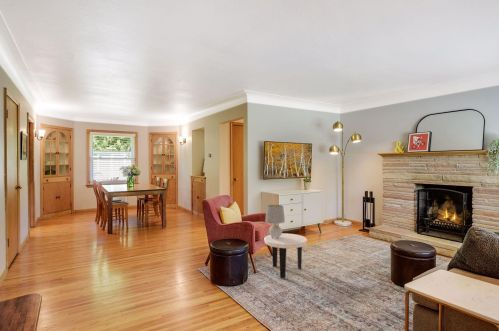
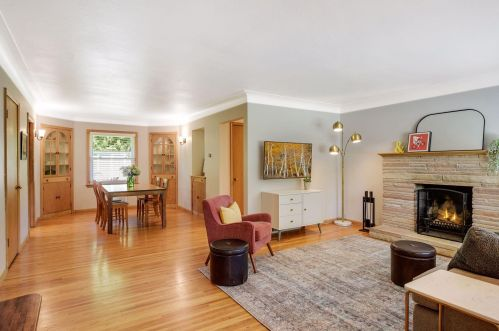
- table lamp [264,204,286,238]
- side table [263,232,308,279]
